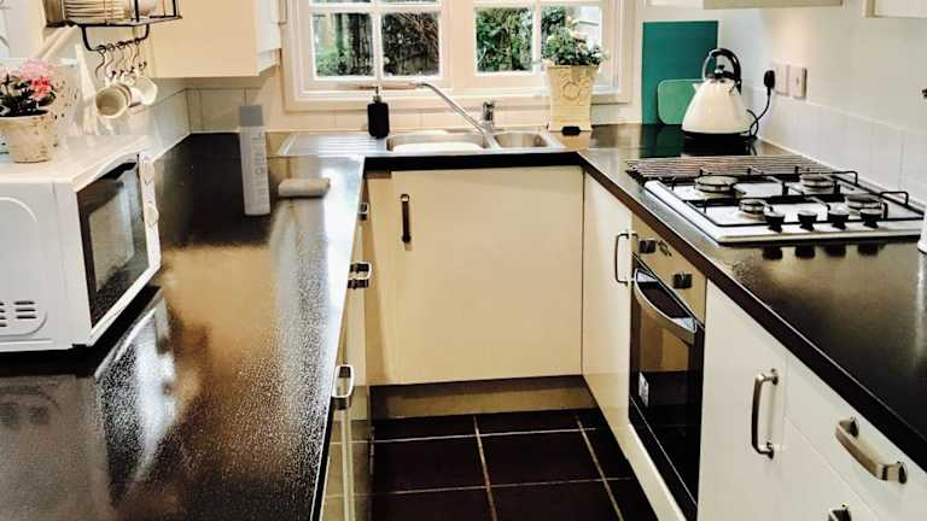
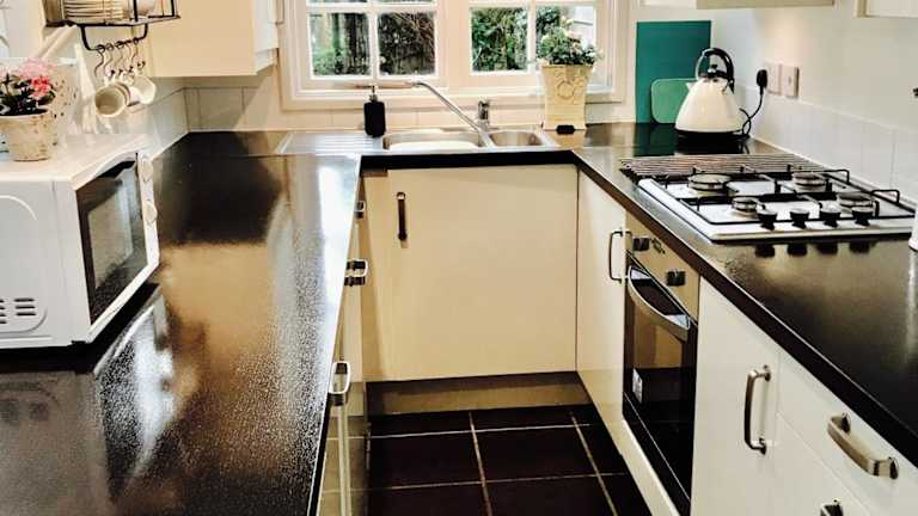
- spray bottle [237,103,272,216]
- washcloth [278,176,332,198]
